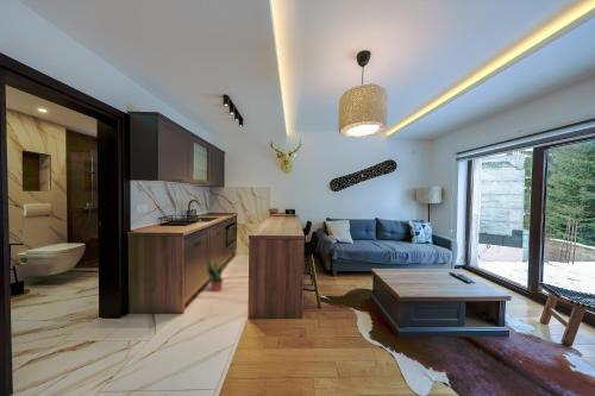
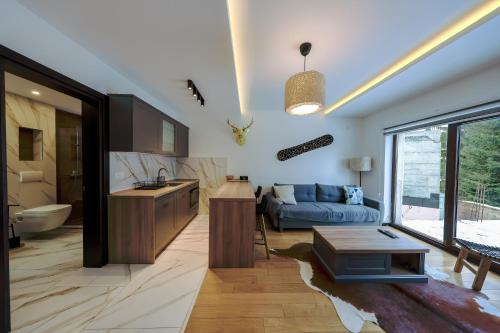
- potted plant [205,258,230,293]
